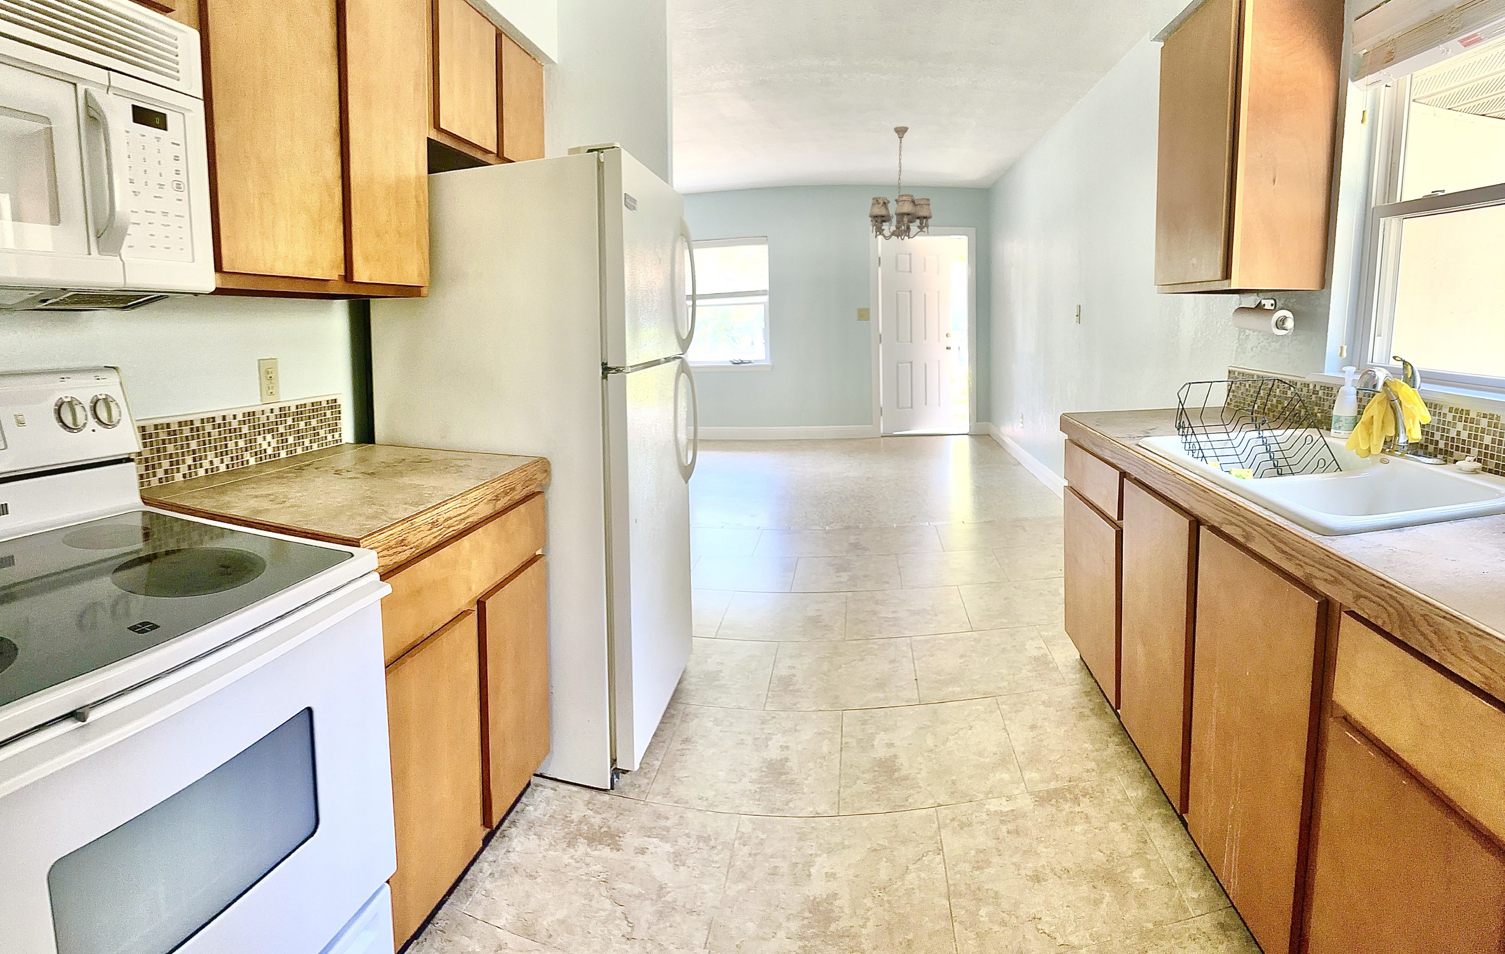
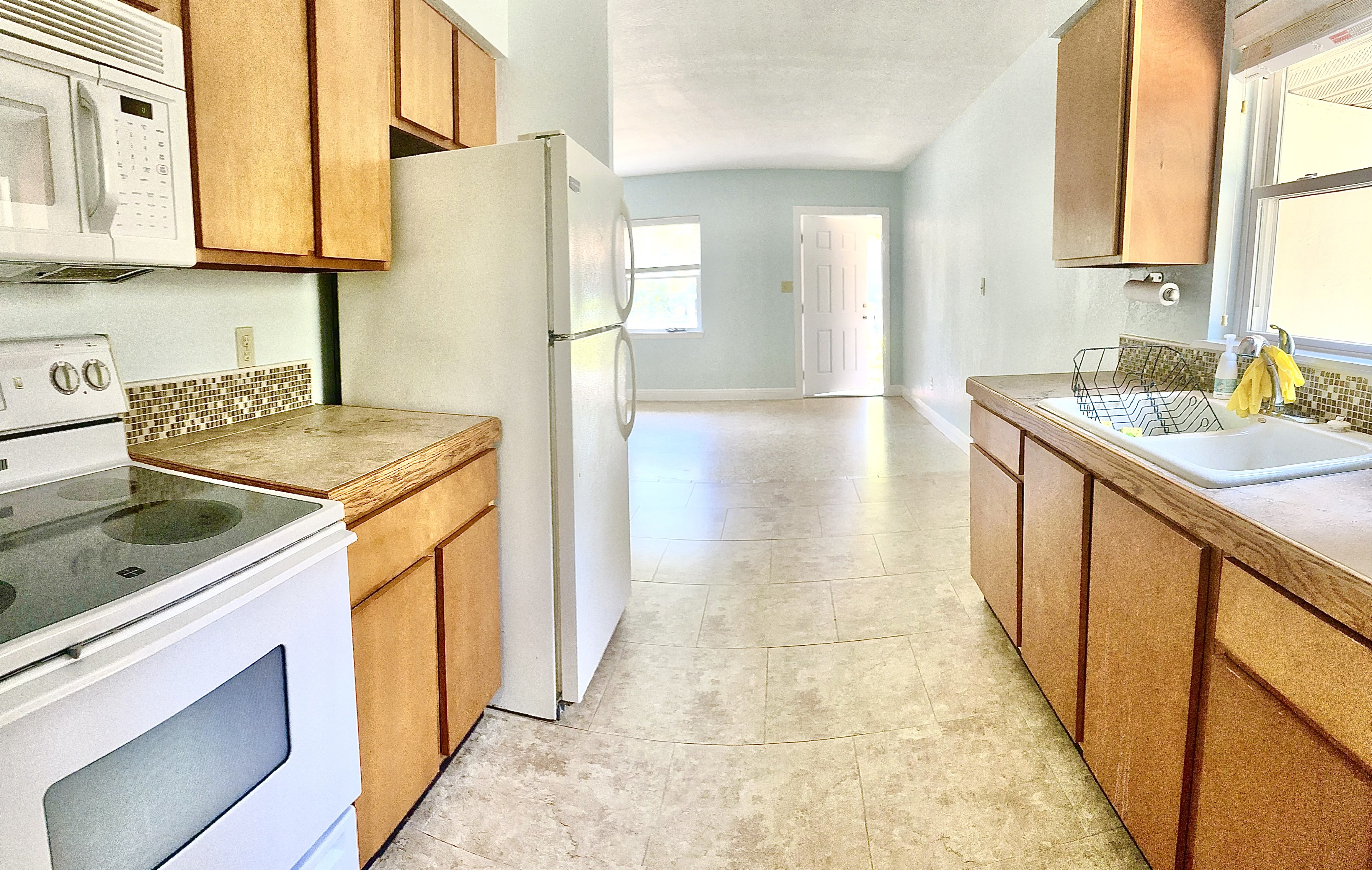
- chandelier [869,126,932,241]
